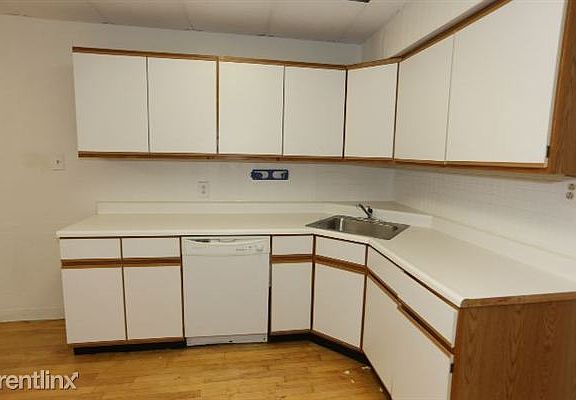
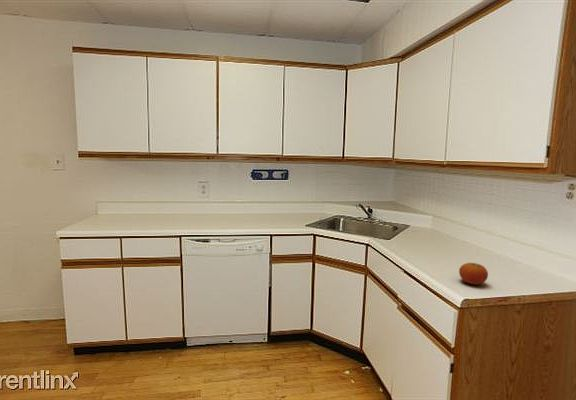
+ fruit [458,262,489,285]
